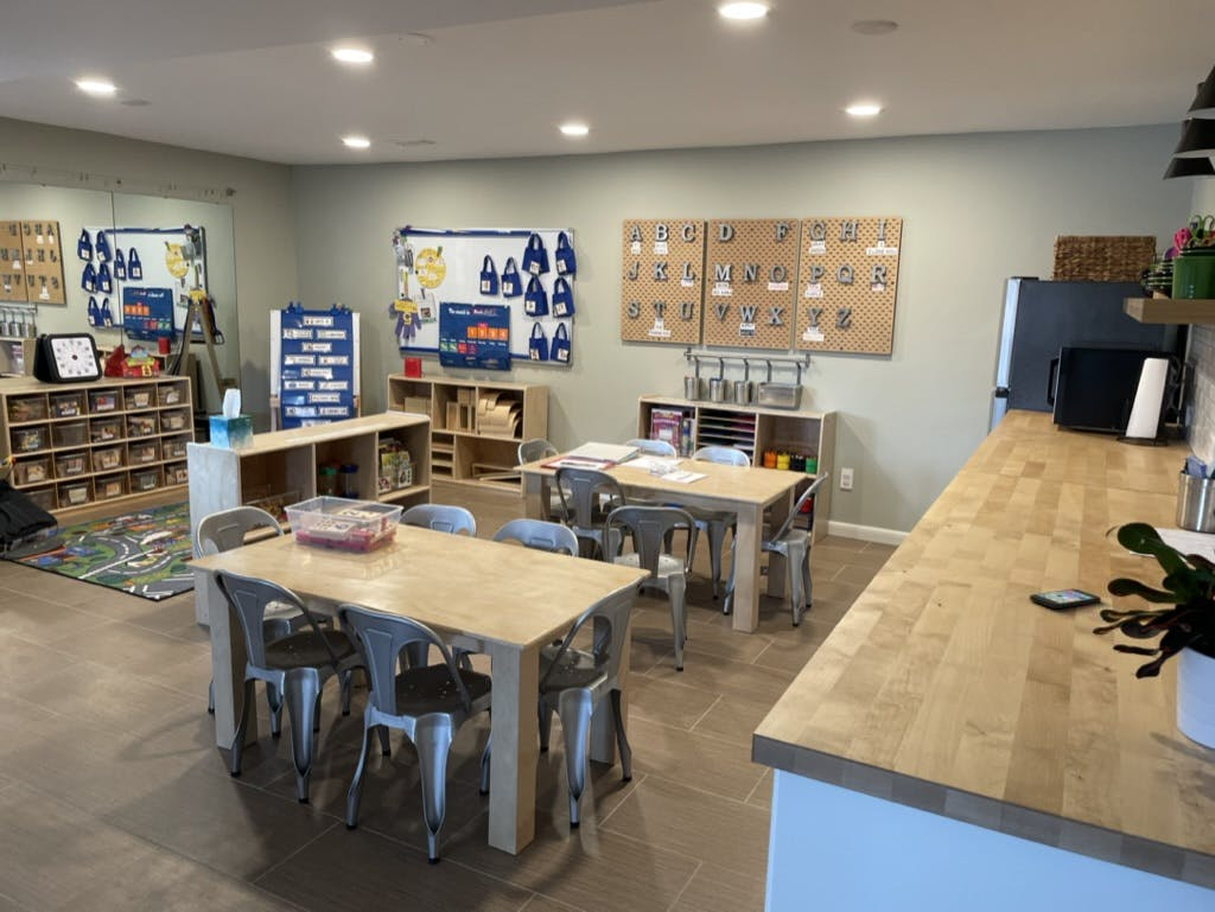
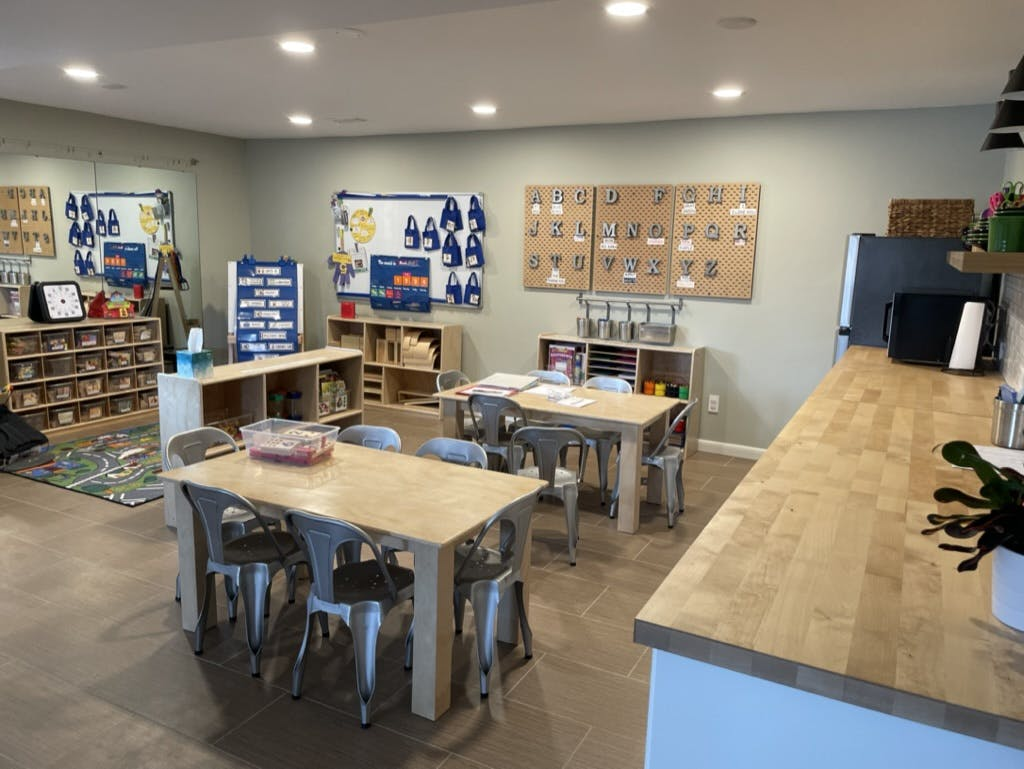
- smartphone [1029,588,1102,610]
